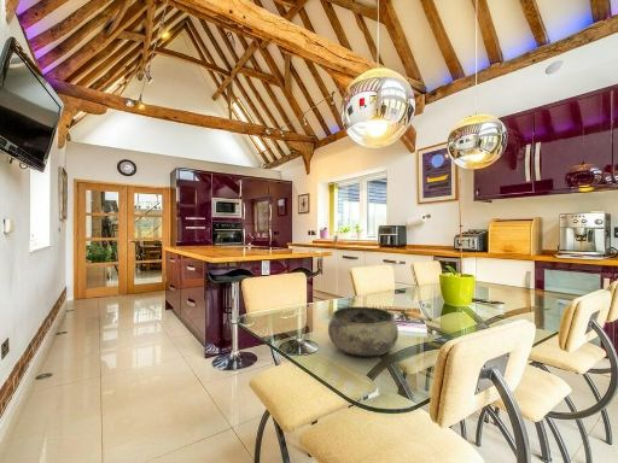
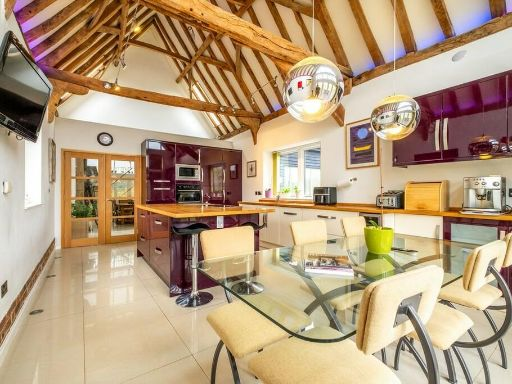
- bowl [327,305,400,357]
